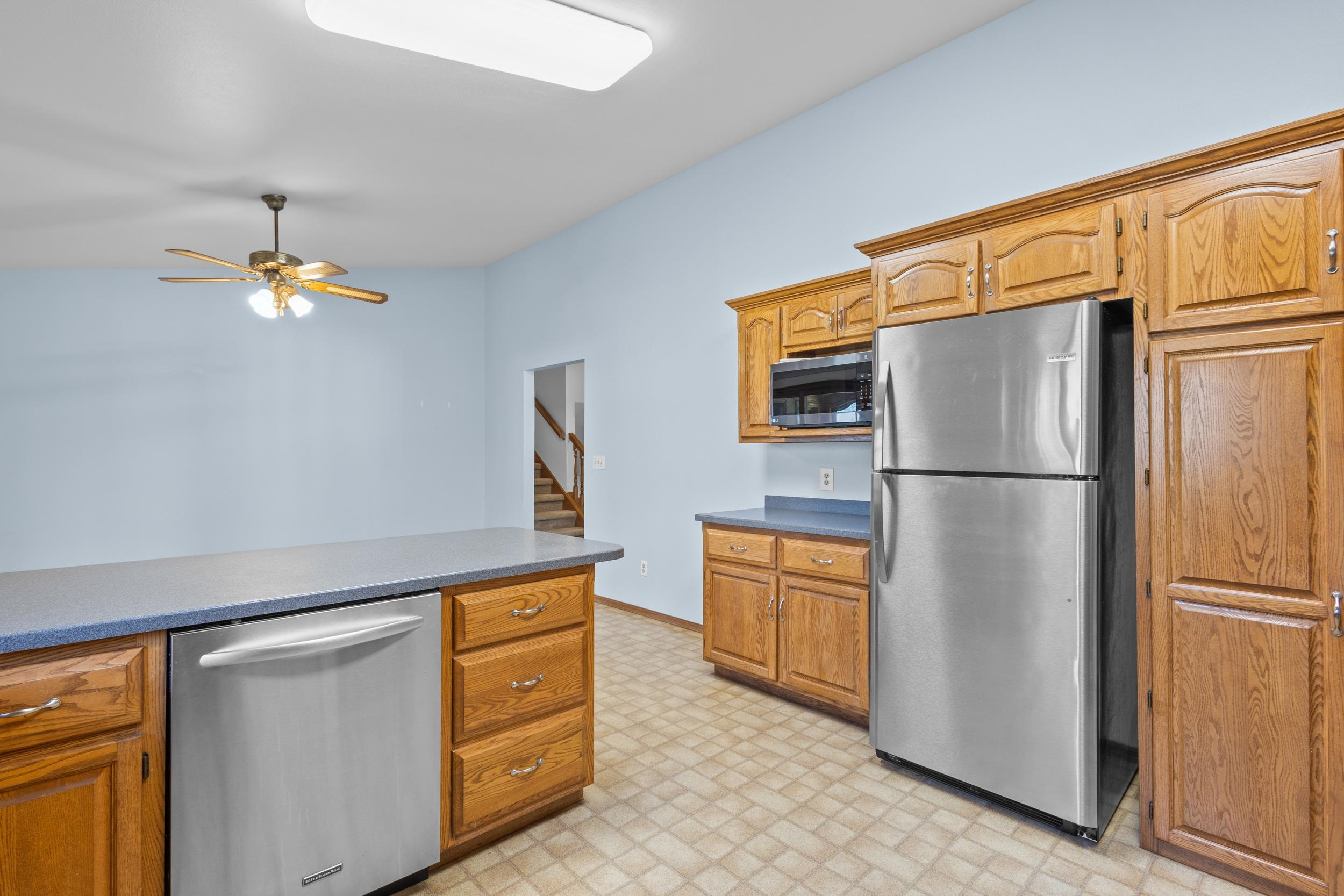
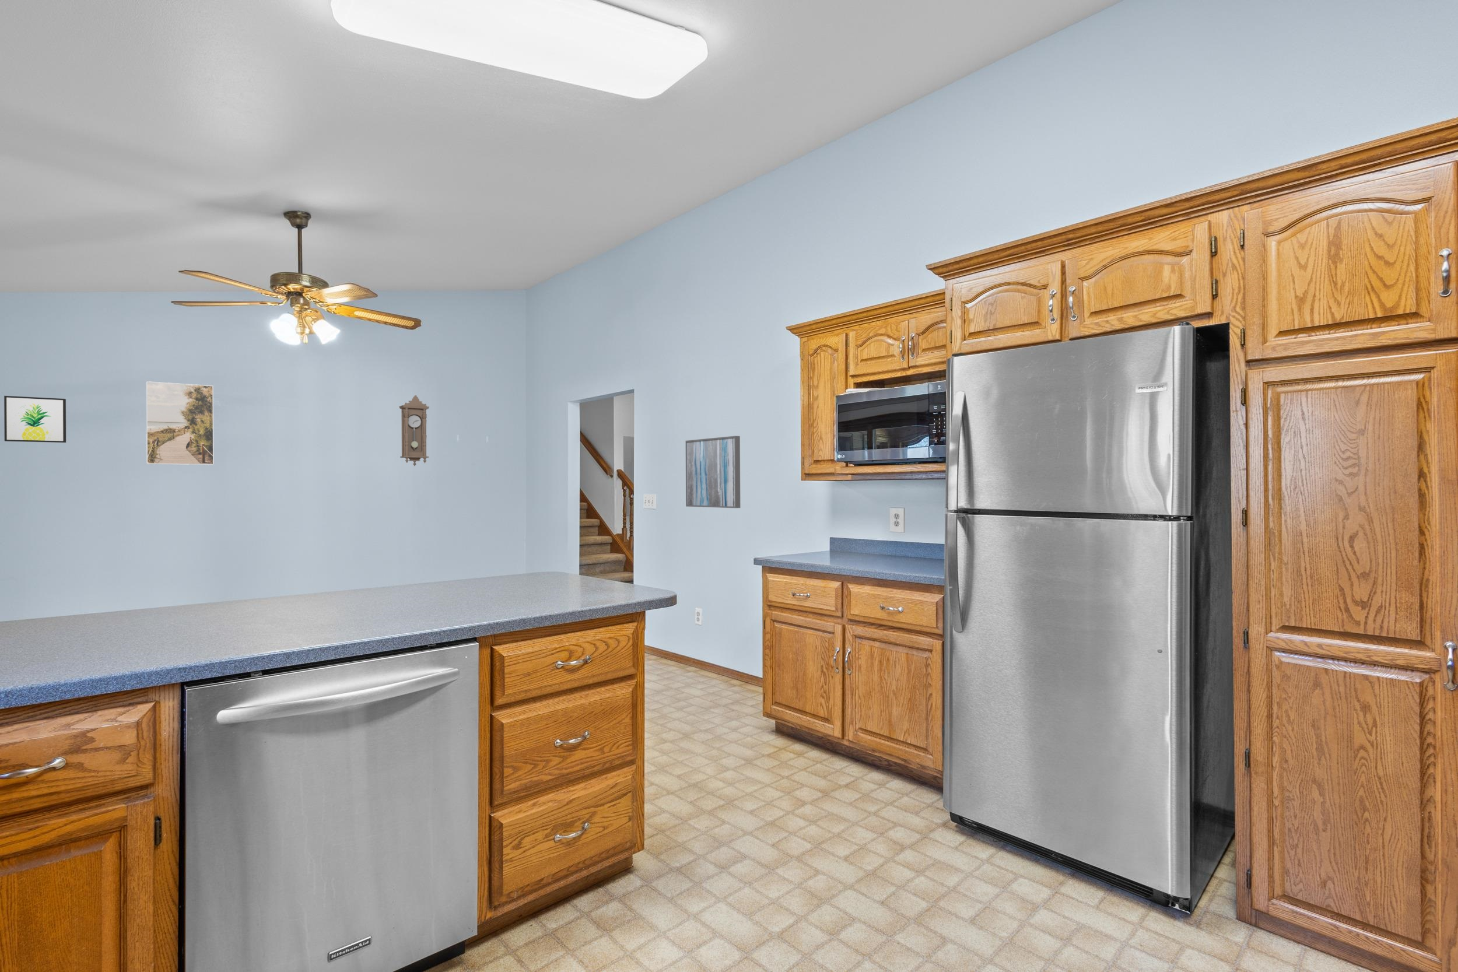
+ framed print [145,381,214,465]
+ wall art [686,436,741,509]
+ pendulum clock [399,395,430,466]
+ wall art [3,395,66,443]
